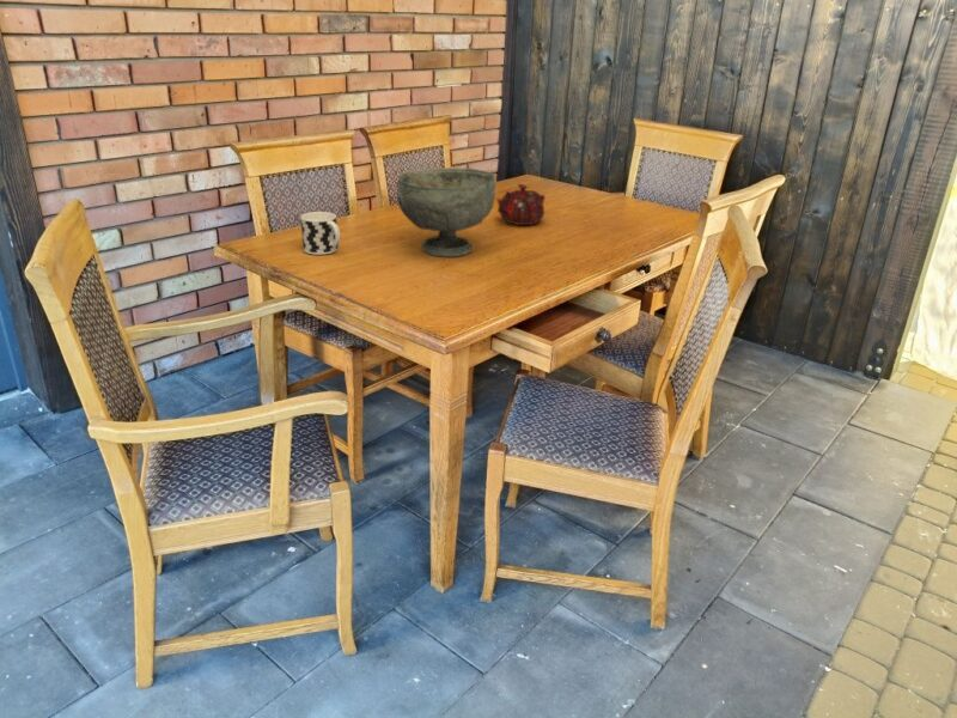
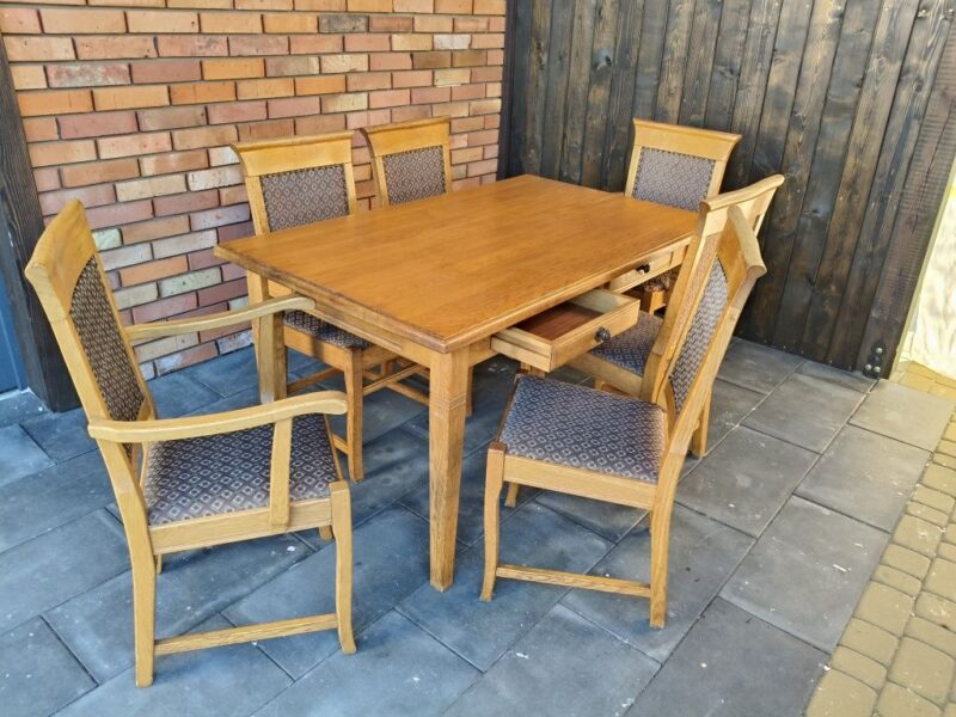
- cup [299,211,341,256]
- decorative bowl [396,166,496,257]
- teapot [495,182,547,226]
